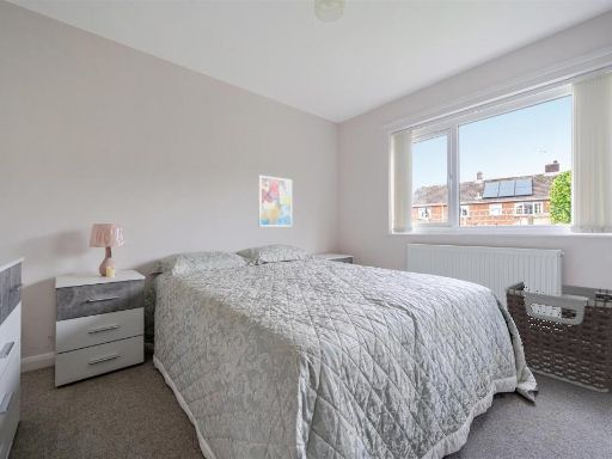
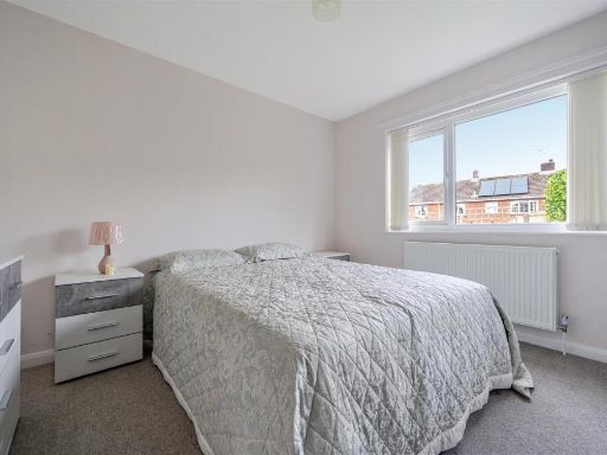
- wall art [258,175,293,228]
- clothes hamper [504,281,612,393]
